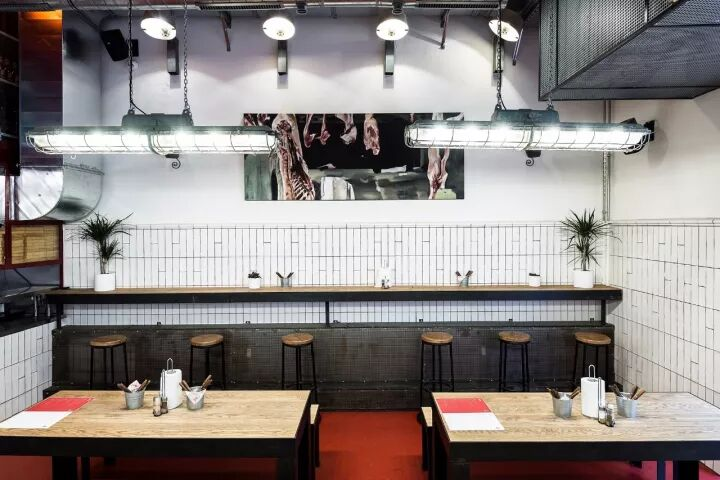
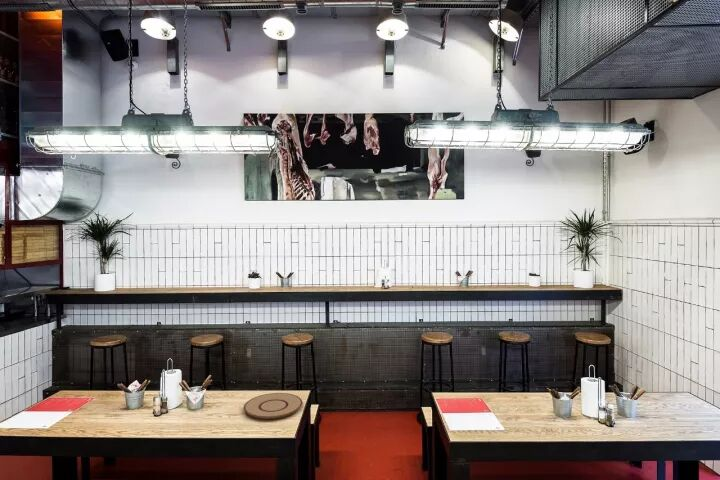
+ plate [243,392,303,420]
